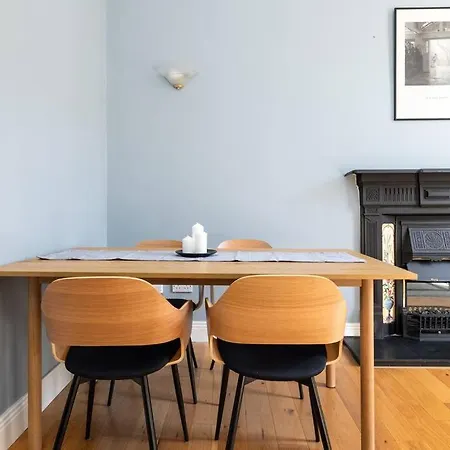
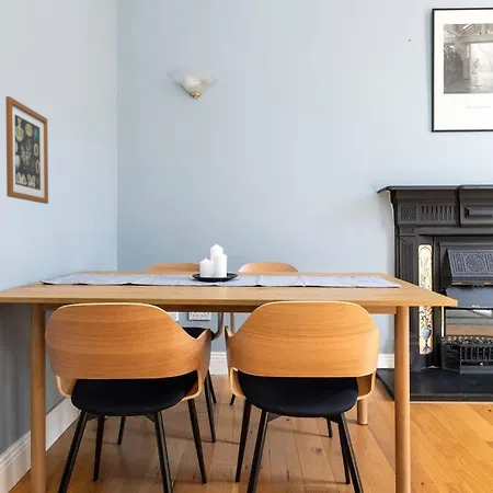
+ wall art [4,95,49,205]
